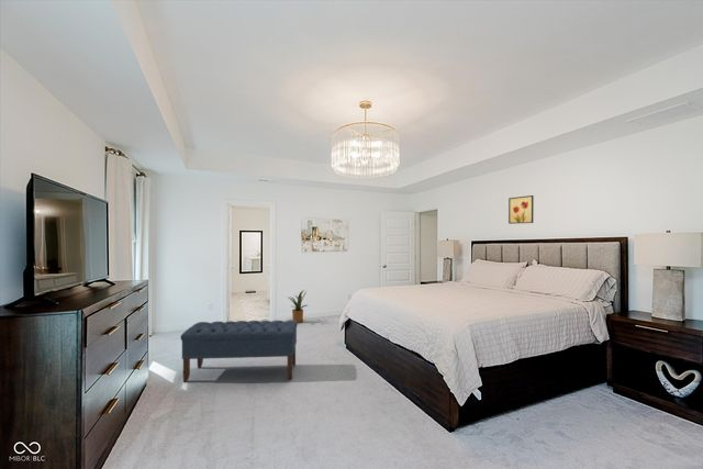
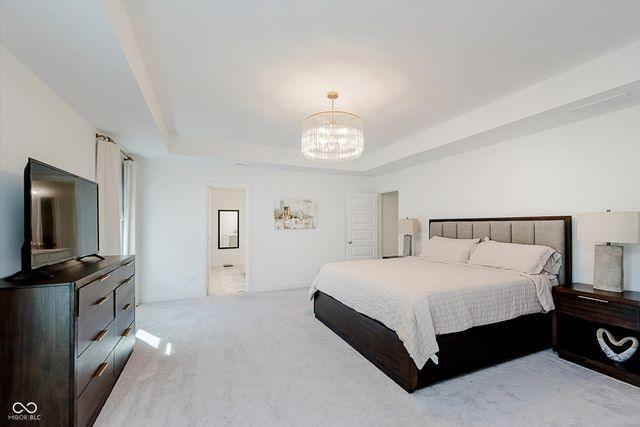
- wall art [507,194,535,225]
- house plant [288,289,309,324]
- bench [179,320,299,383]
